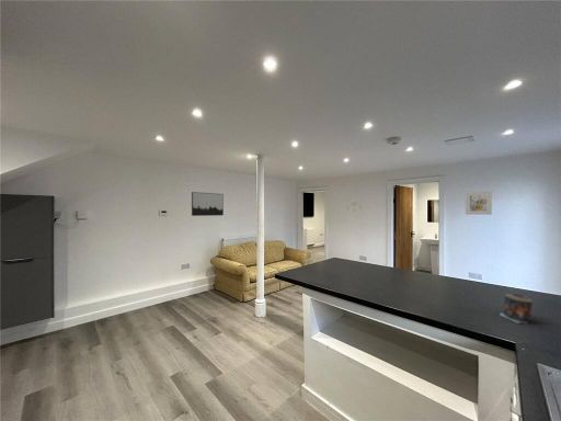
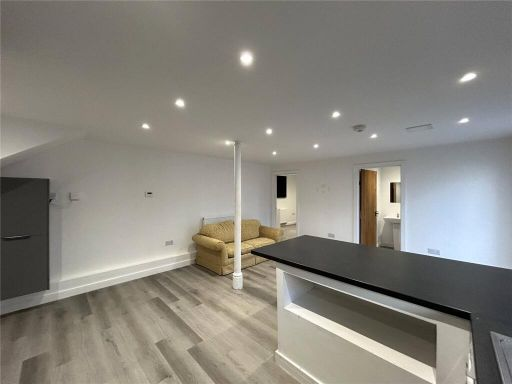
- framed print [465,191,493,216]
- wall art [191,191,225,217]
- candle [499,293,534,325]
